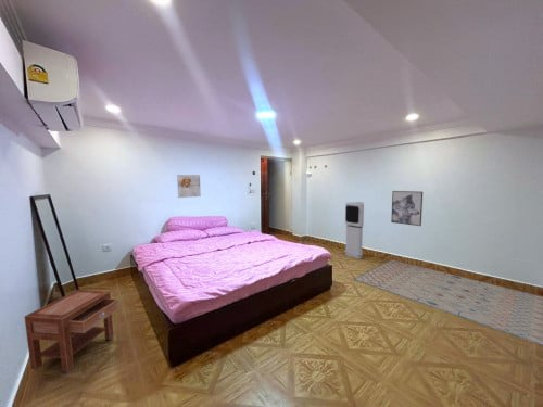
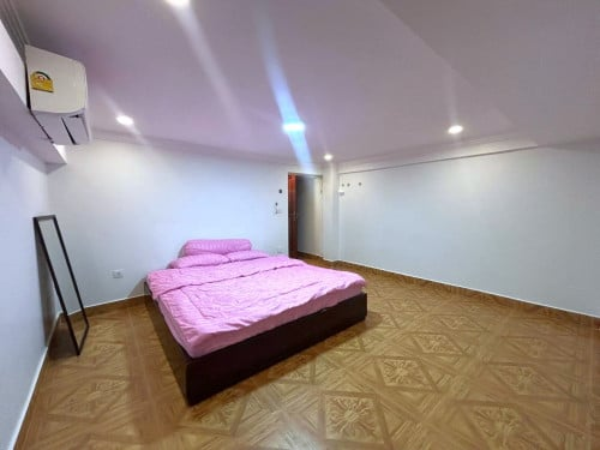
- rug [353,258,543,346]
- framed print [176,174,202,199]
- nightstand [23,289,119,374]
- wall art [390,190,424,227]
- air purifier [343,201,365,259]
